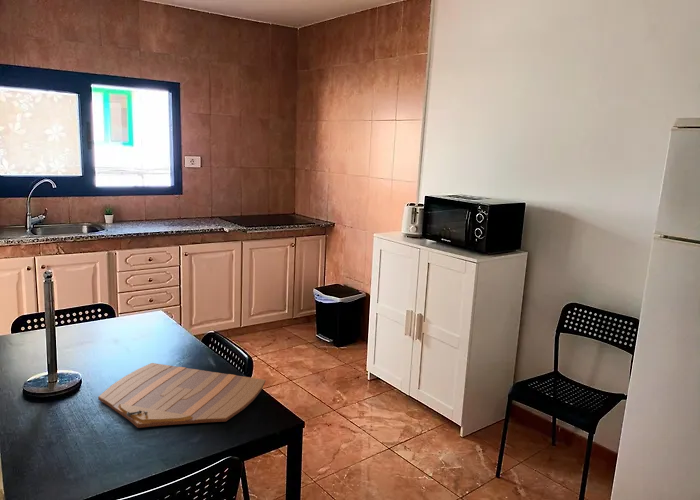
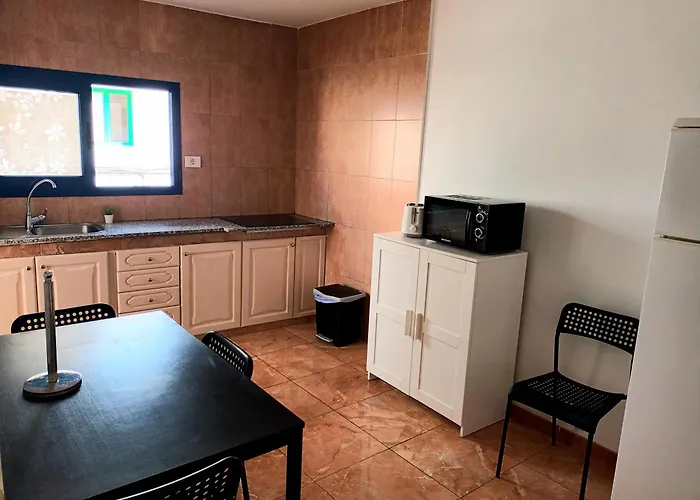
- cutting board [97,362,267,429]
